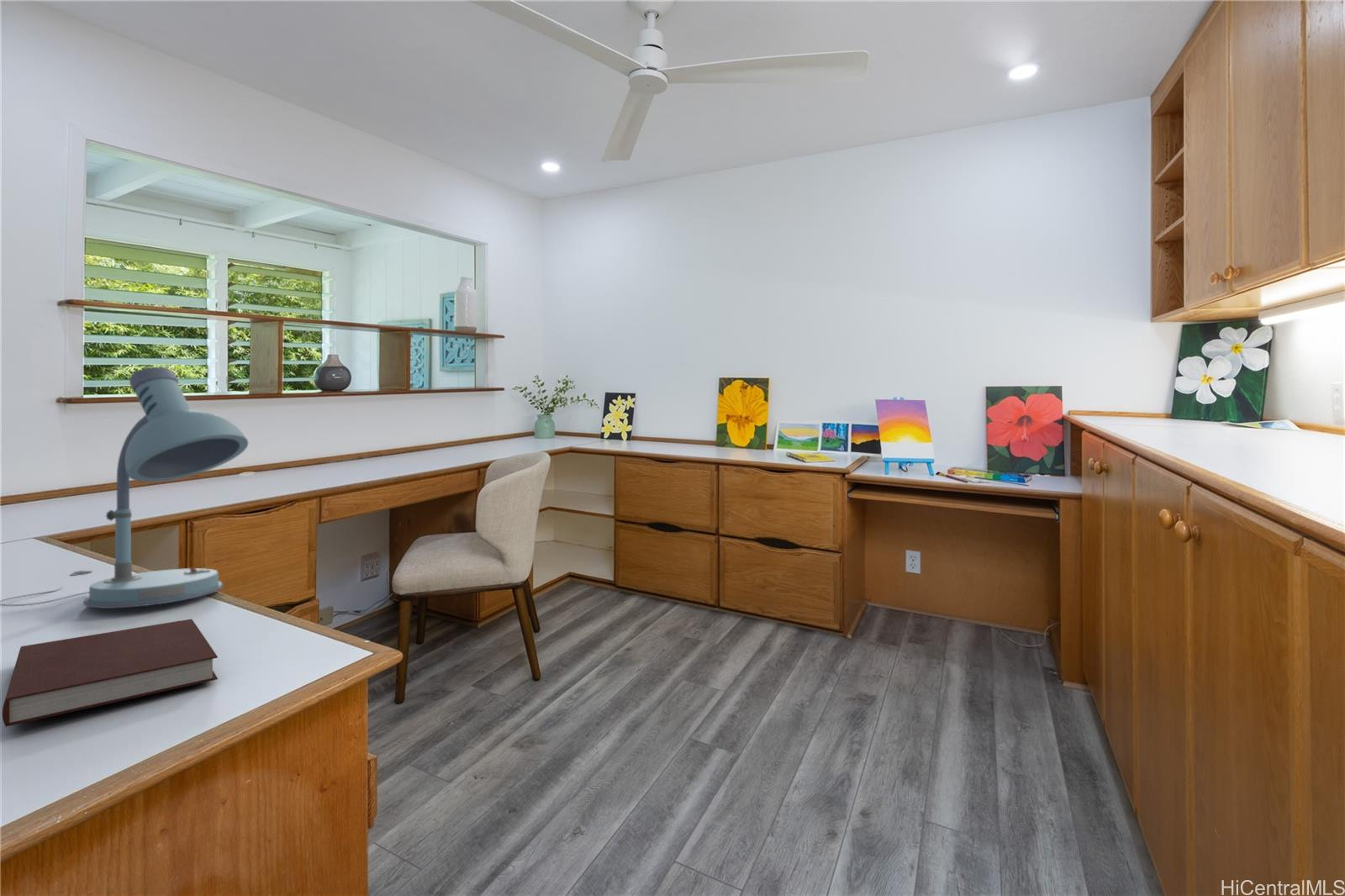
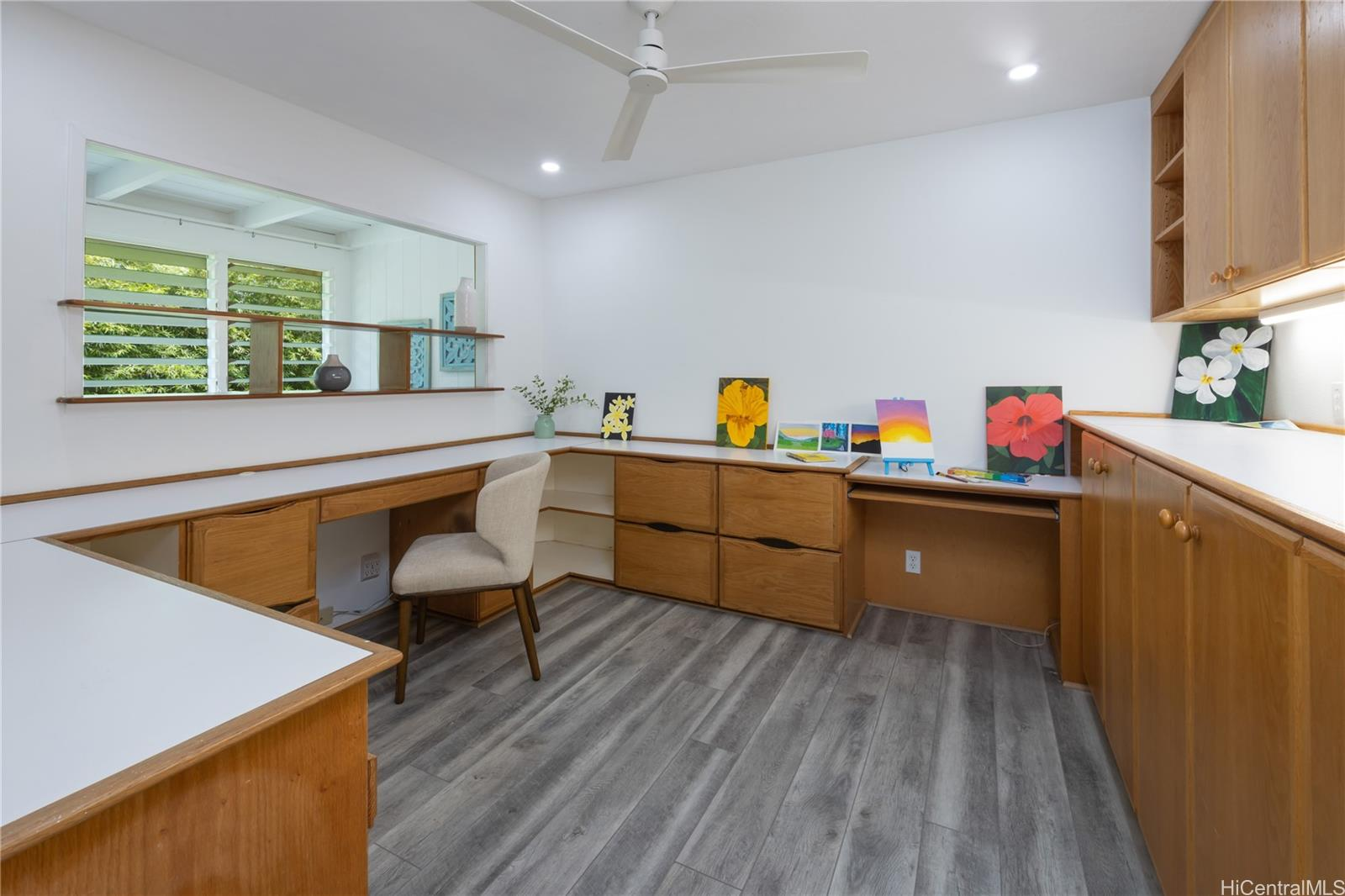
- notebook [2,618,219,727]
- desk lamp [0,366,249,609]
